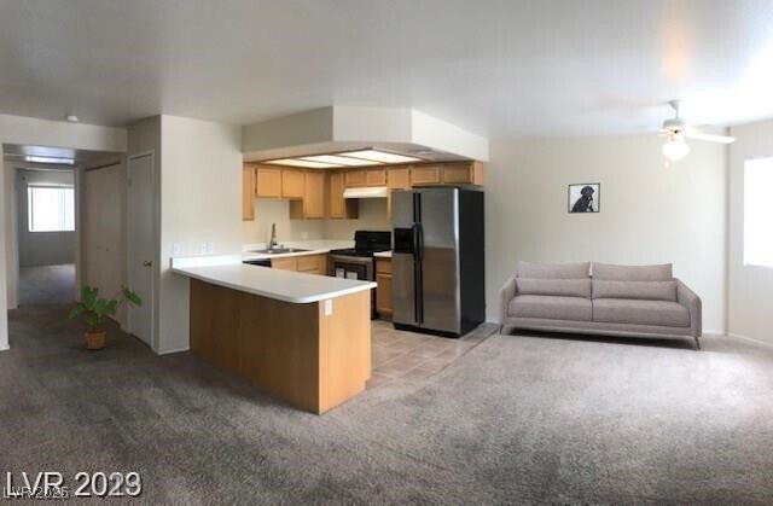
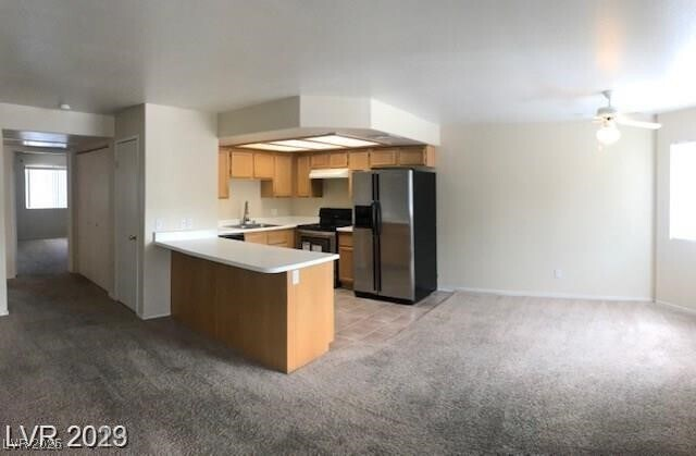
- house plant [65,284,144,350]
- sofa [498,260,703,350]
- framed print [566,182,601,215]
